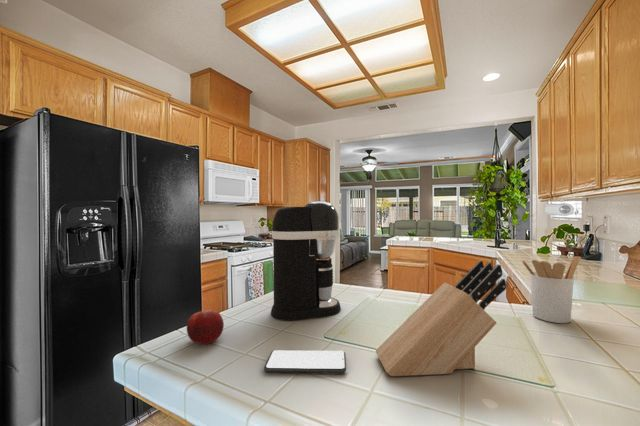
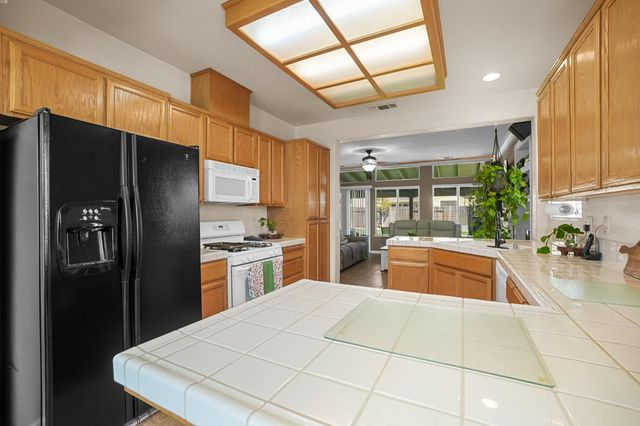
- smartphone [263,349,347,375]
- coffee maker [270,200,342,322]
- utensil holder [521,255,580,324]
- knife block [374,260,508,377]
- fruit [186,309,225,345]
